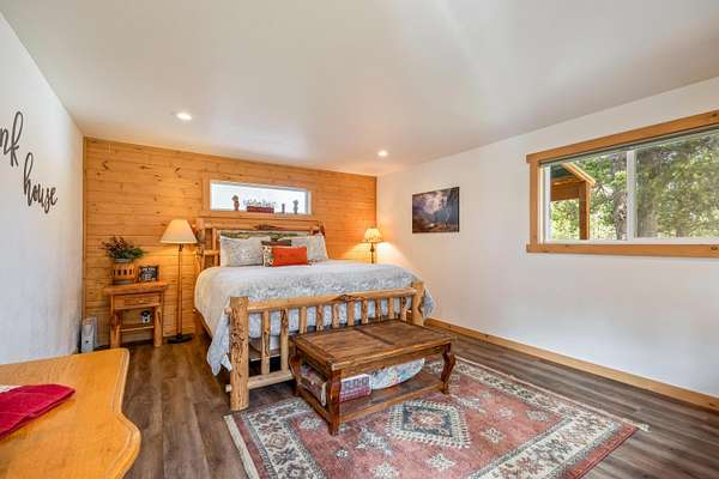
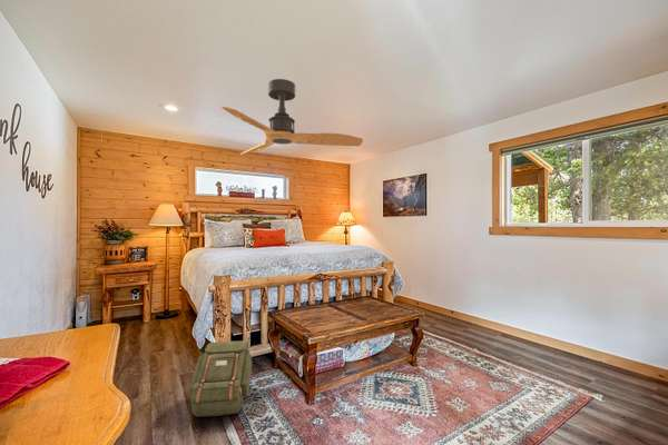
+ ceiling fan [220,78,364,156]
+ backpack [188,339,254,418]
